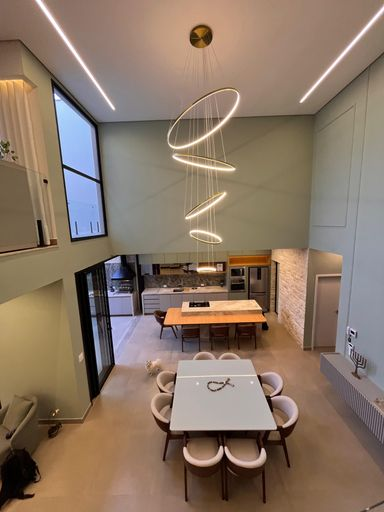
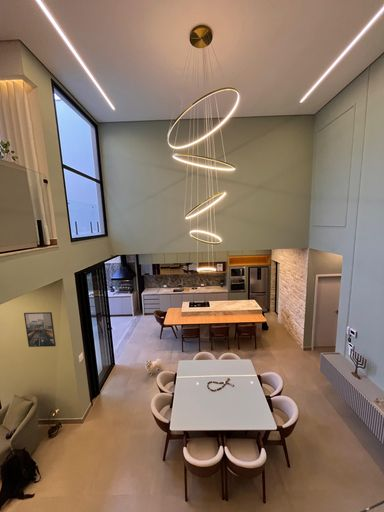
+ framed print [23,311,57,348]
